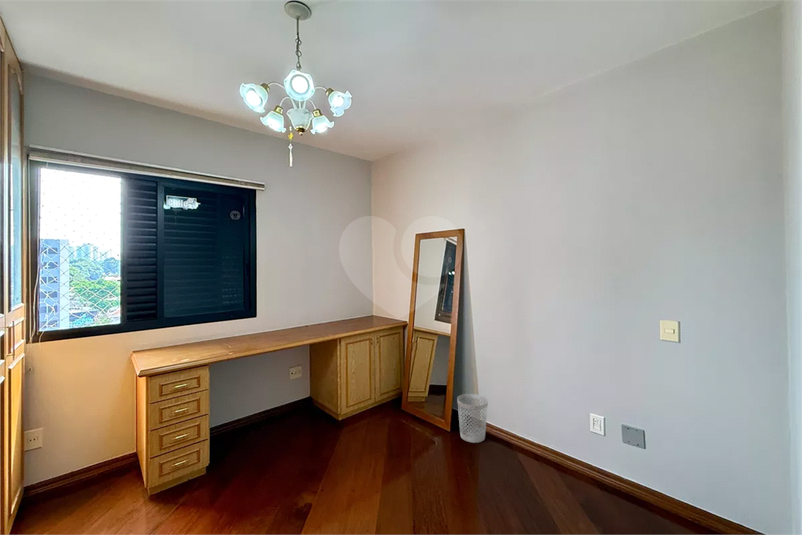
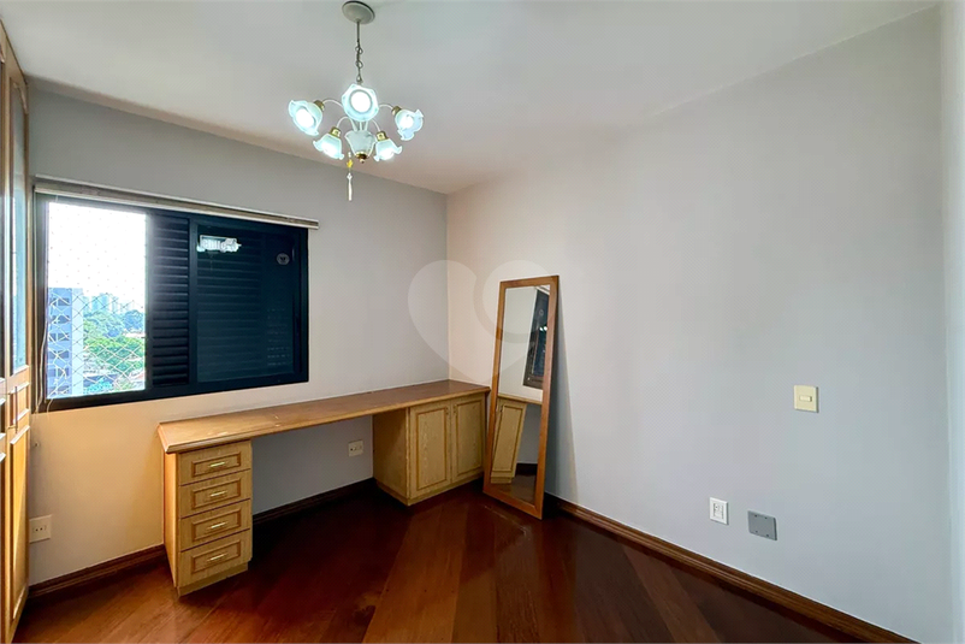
- wastebasket [456,393,489,444]
